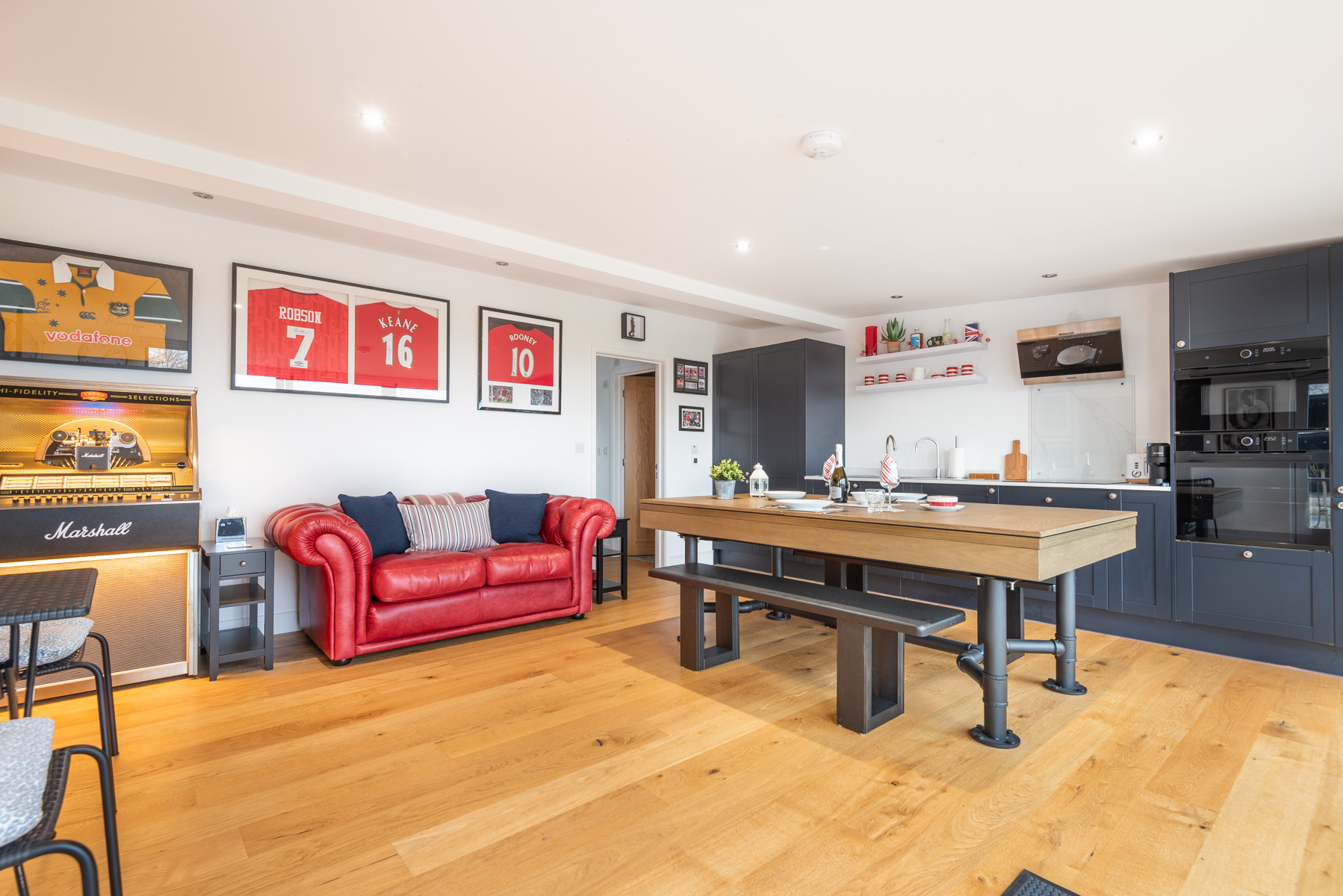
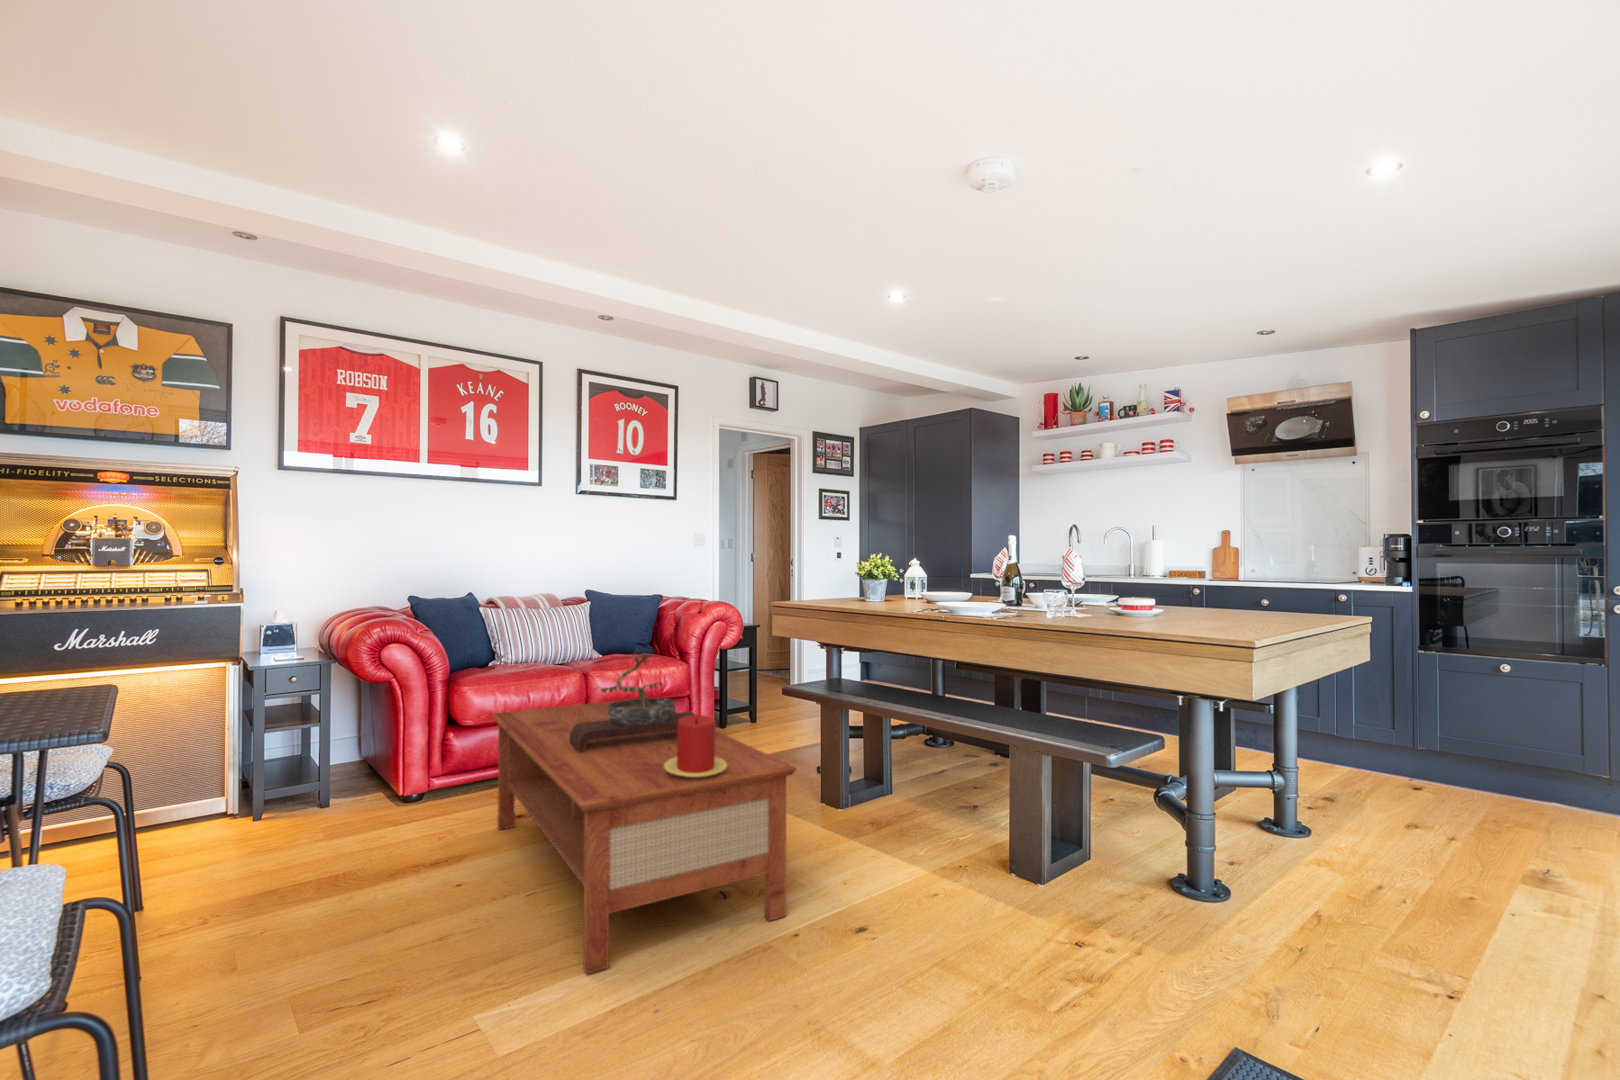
+ candle [663,715,727,777]
+ coffee table [490,698,799,975]
+ bonsai tree [569,646,698,752]
